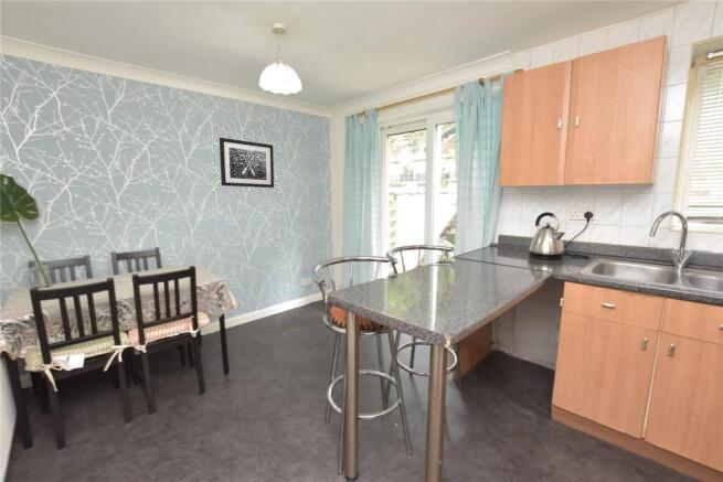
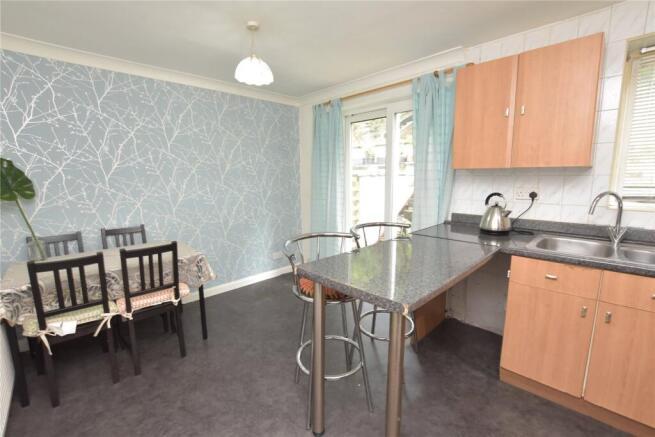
- wall art [219,137,275,189]
